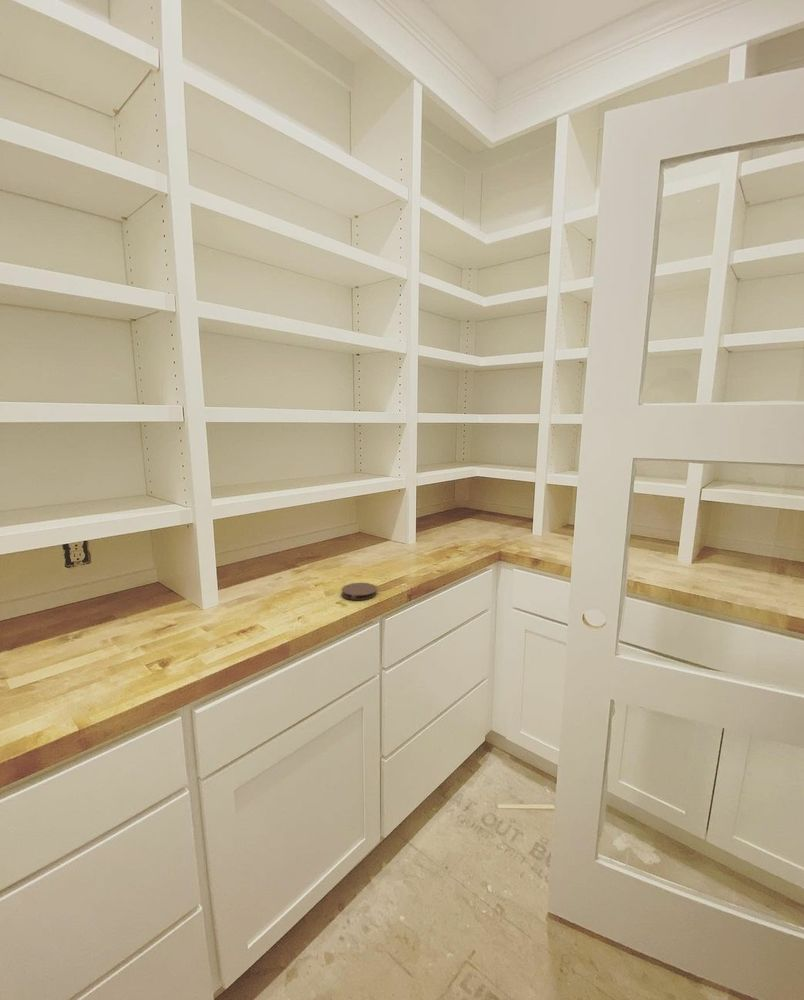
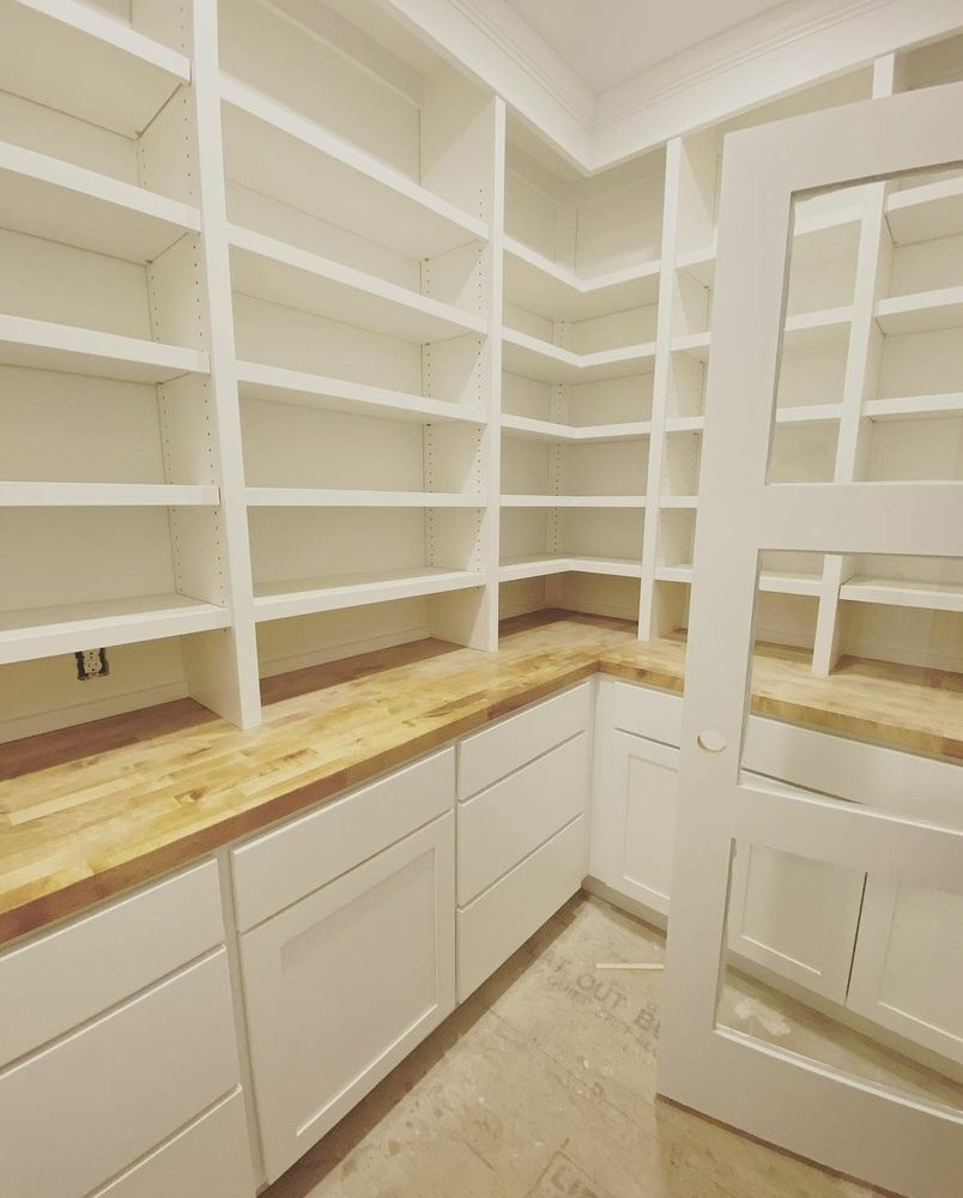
- coaster [341,582,378,601]
